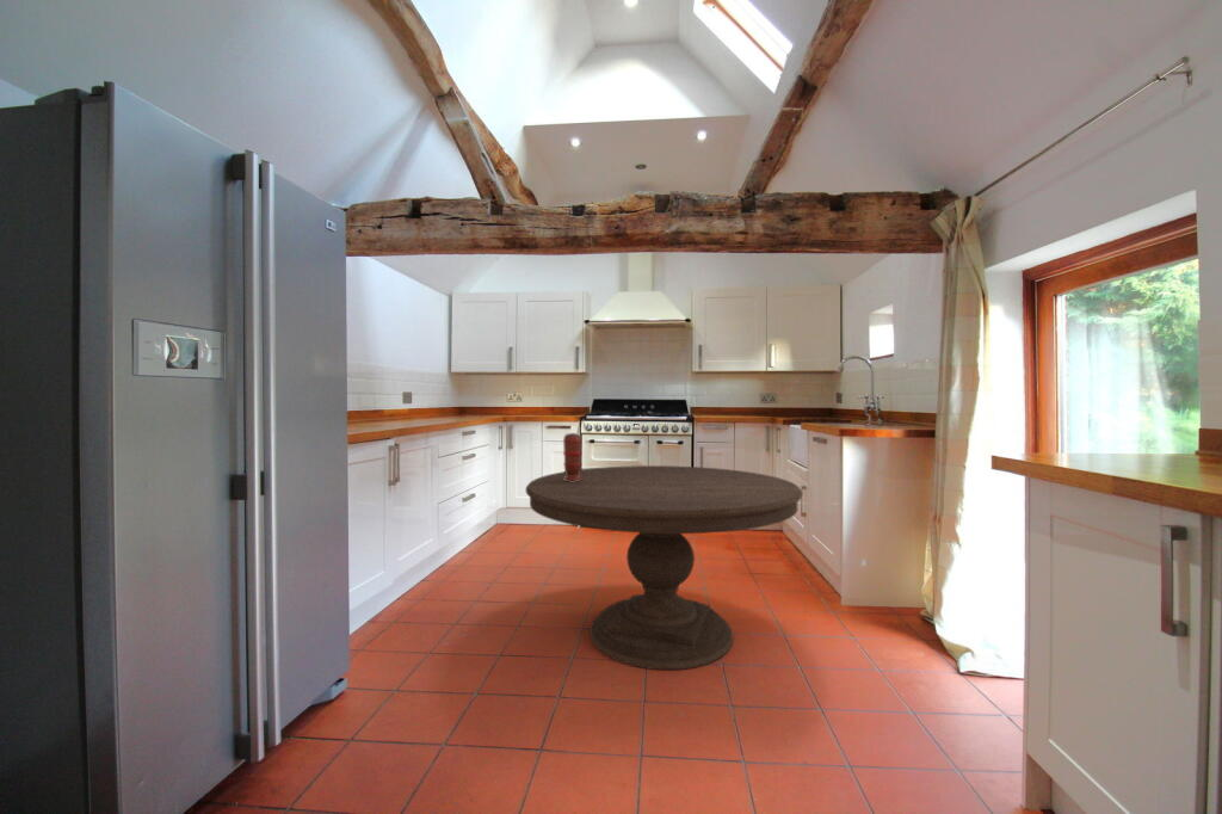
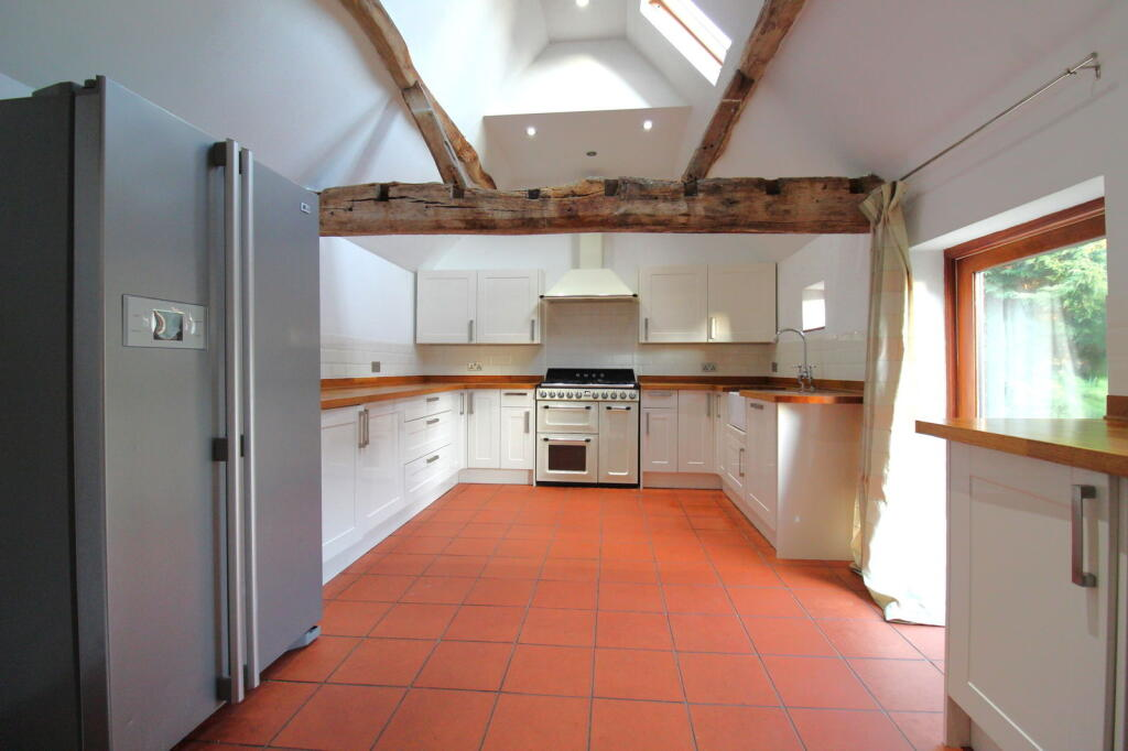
- dining table [524,464,803,671]
- spice grinder [562,432,584,482]
